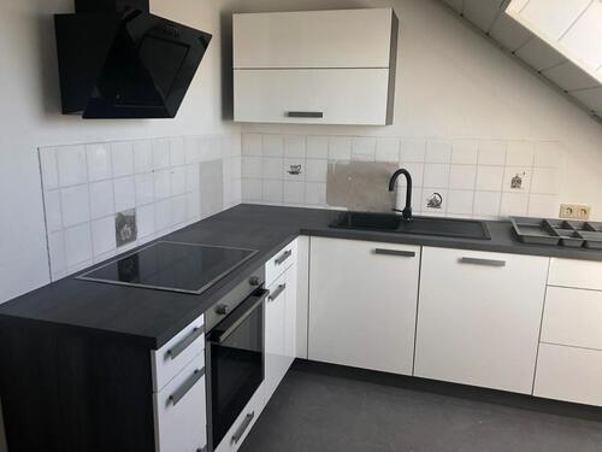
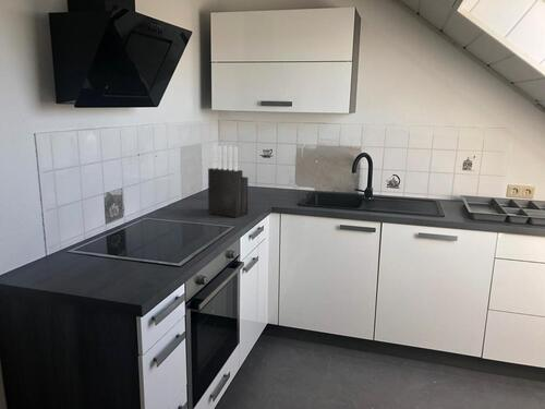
+ knife block [207,145,250,218]
